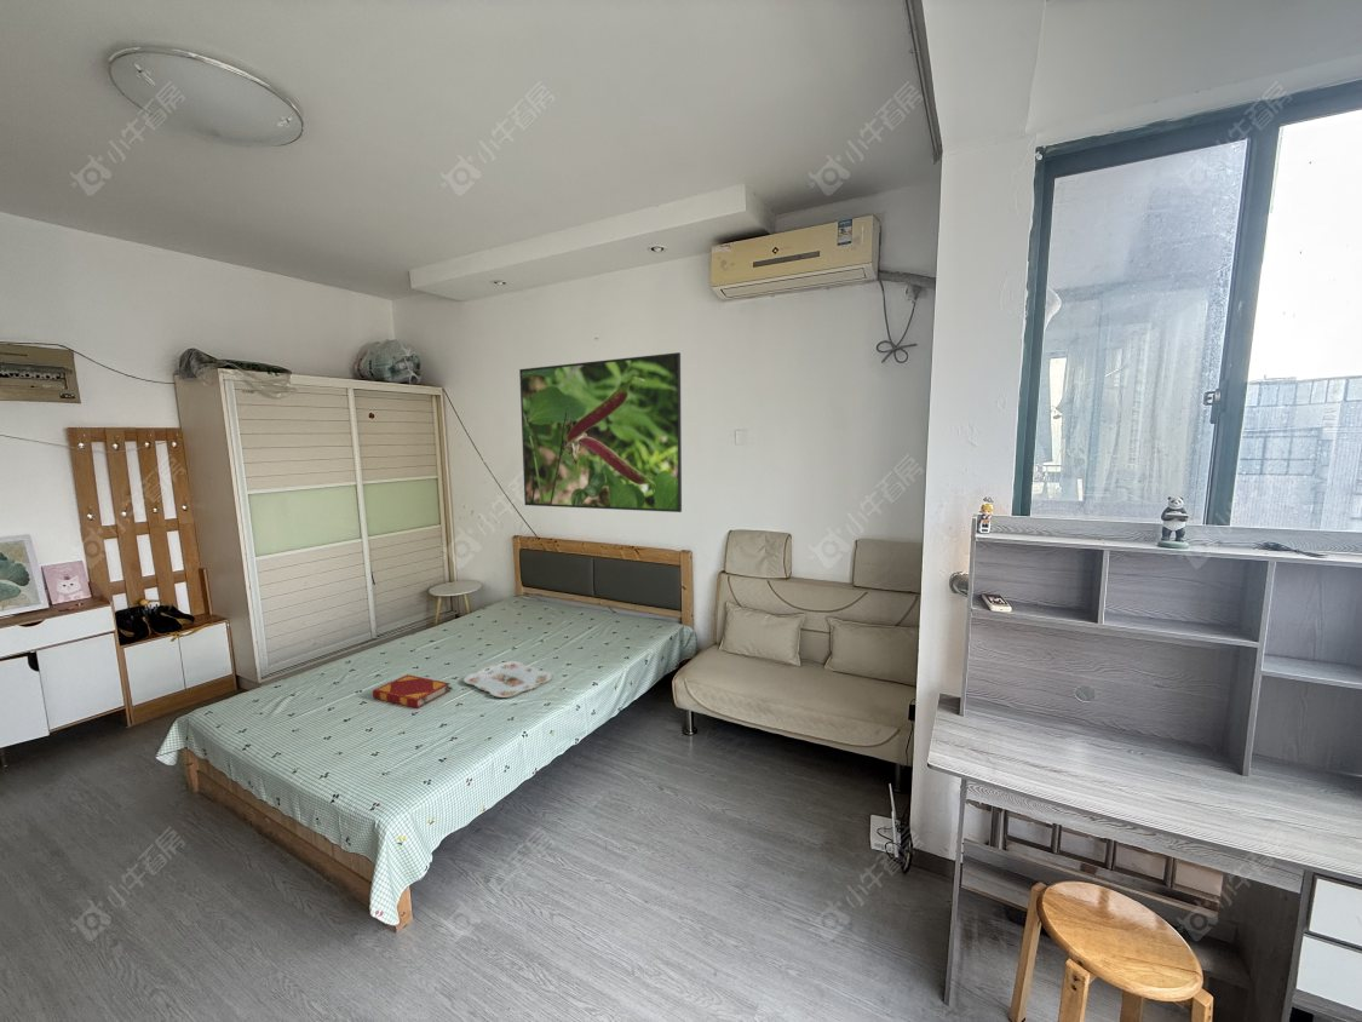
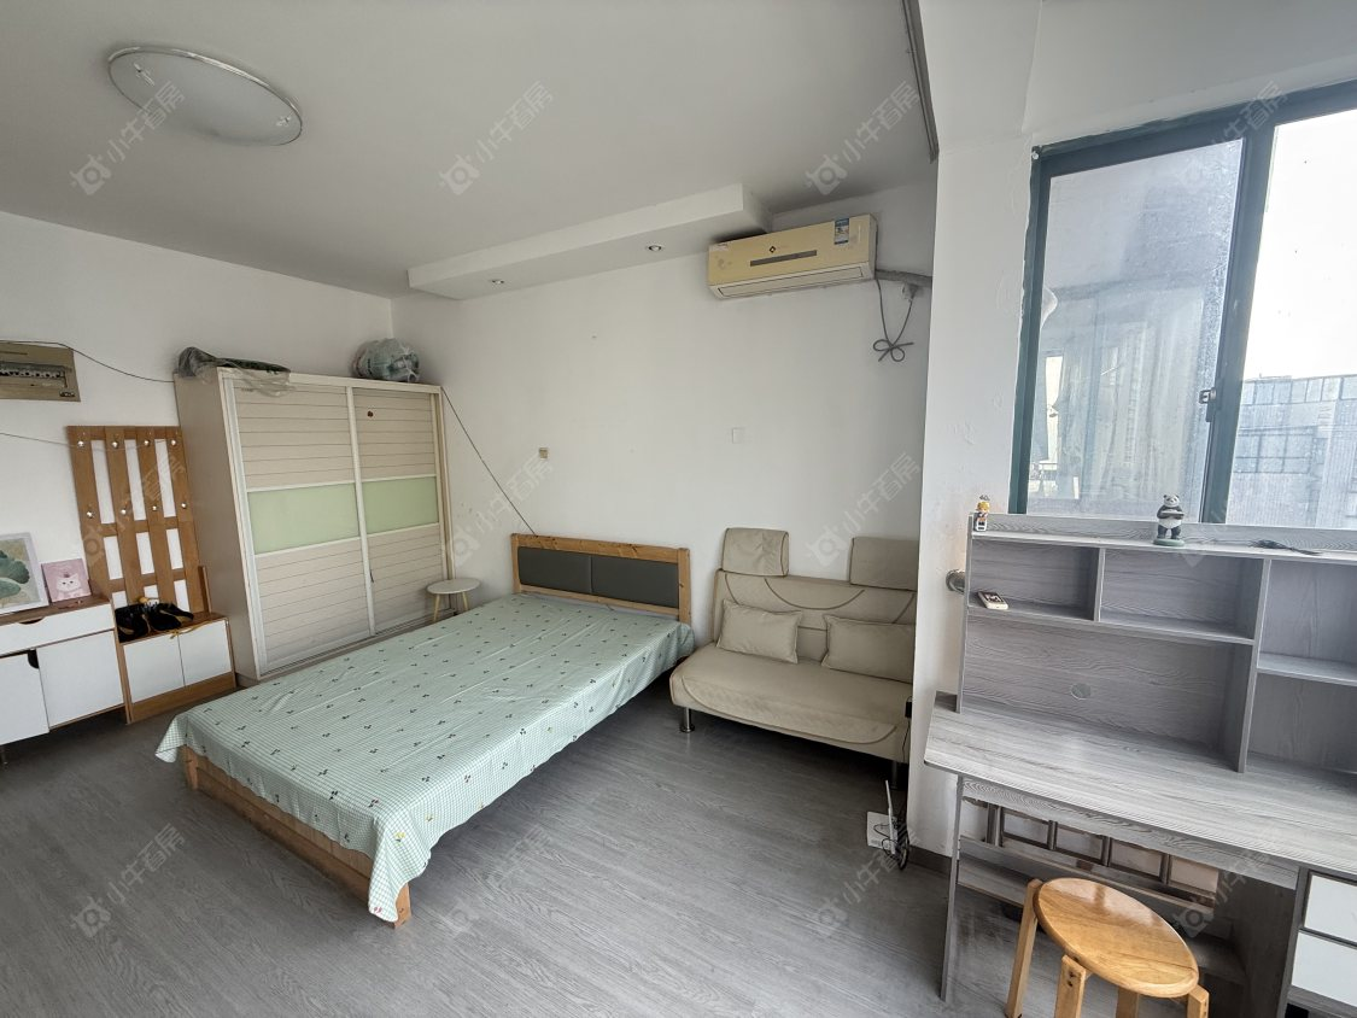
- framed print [518,351,683,513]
- hardback book [372,673,452,710]
- serving tray [462,660,553,699]
